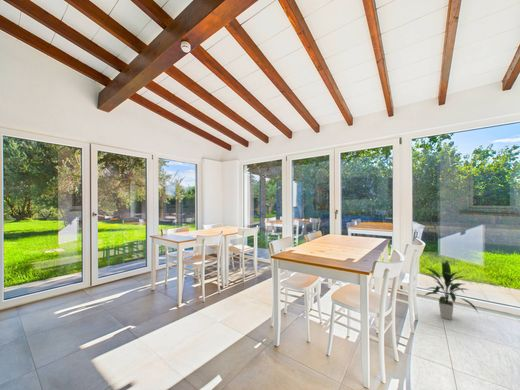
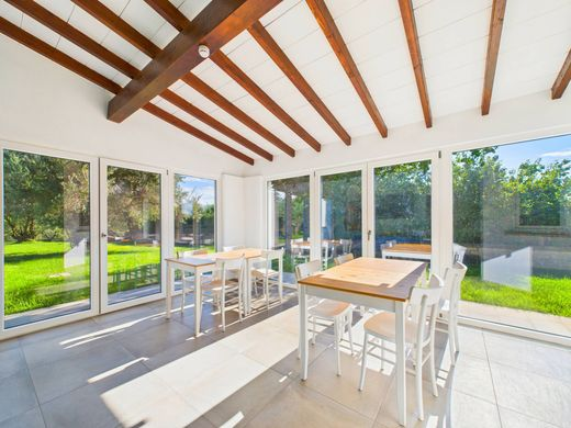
- indoor plant [422,260,479,321]
